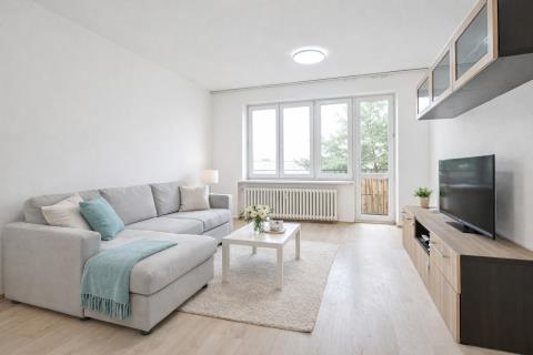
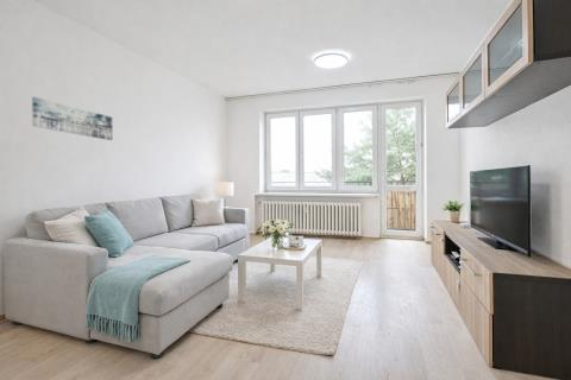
+ wall art [31,95,113,141]
